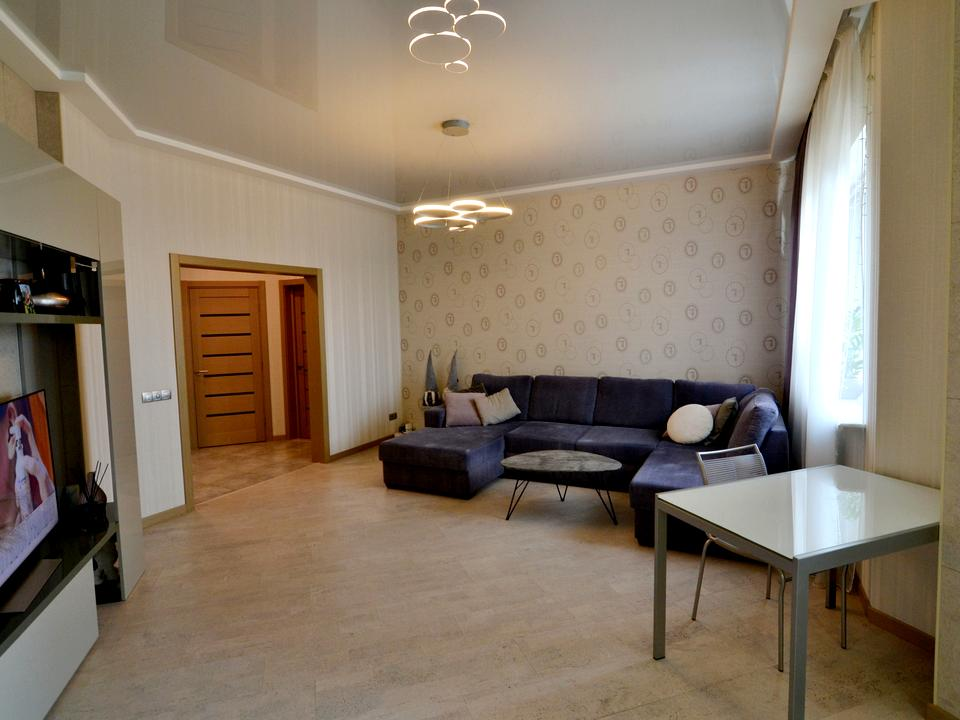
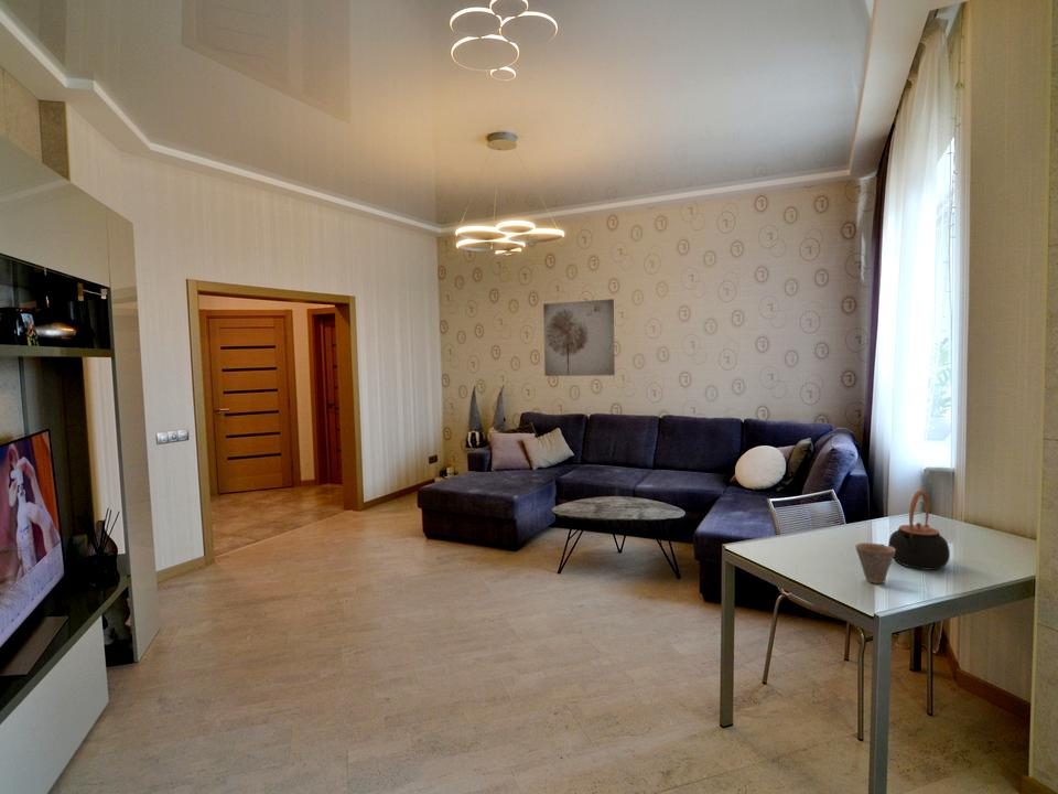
+ wall art [542,298,616,377]
+ teapot [887,489,951,571]
+ cup [854,541,895,584]
